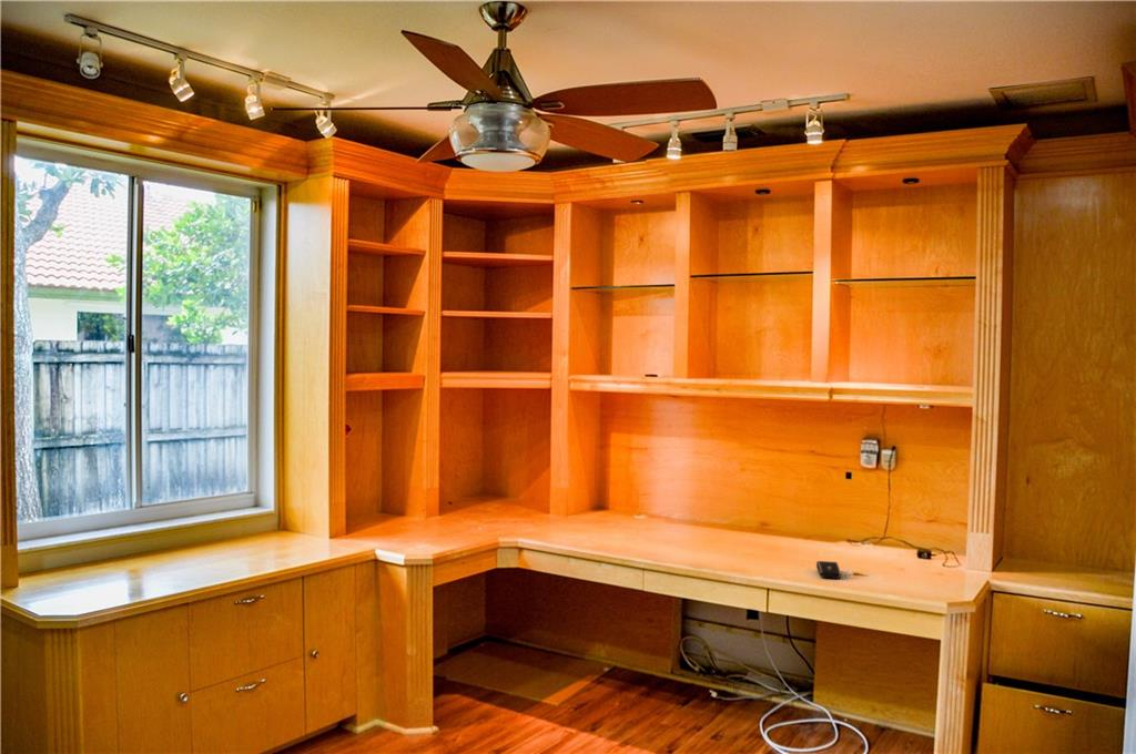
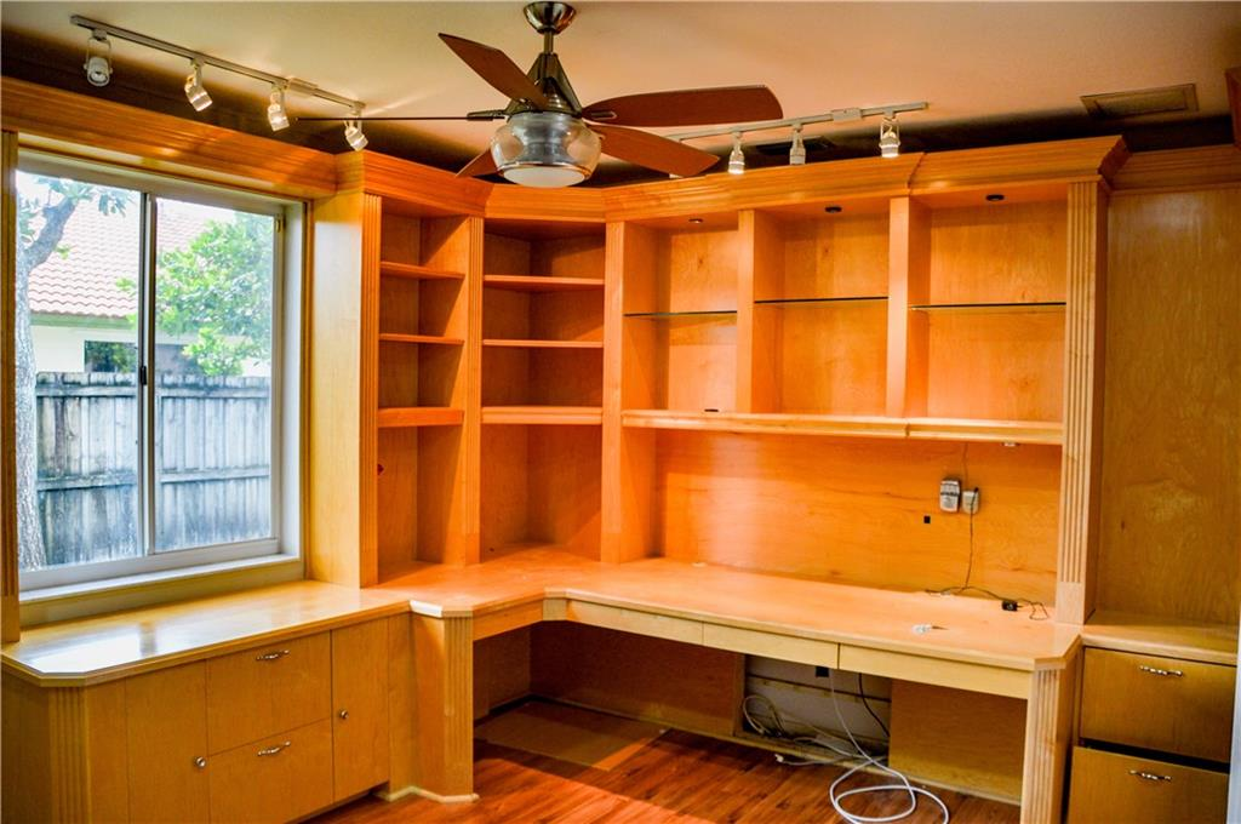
- computer mouse [815,560,842,580]
